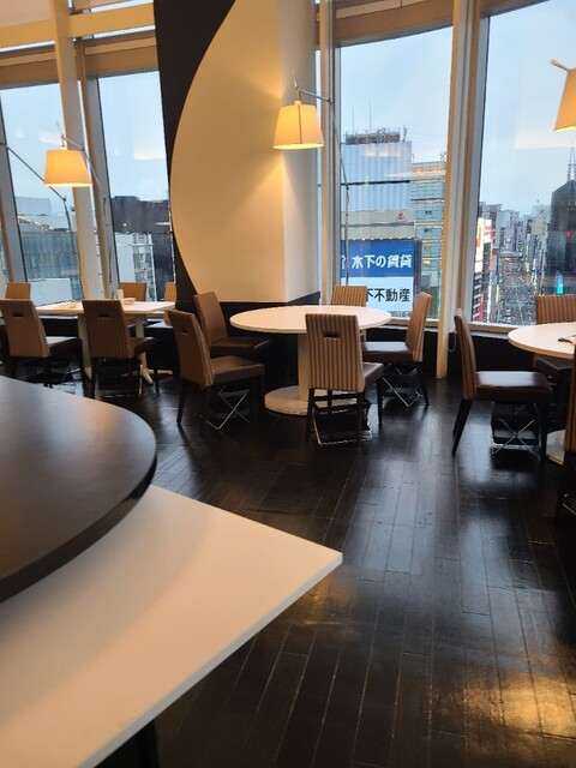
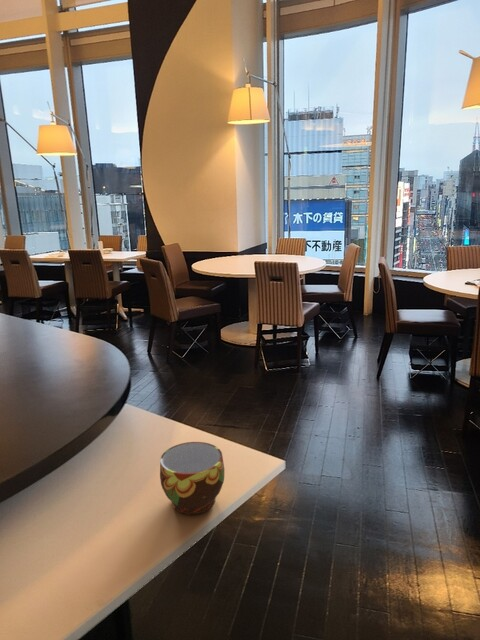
+ cup [159,441,225,515]
